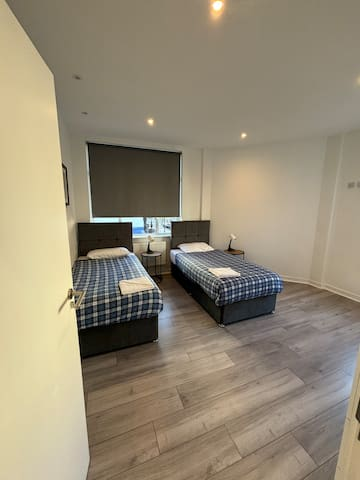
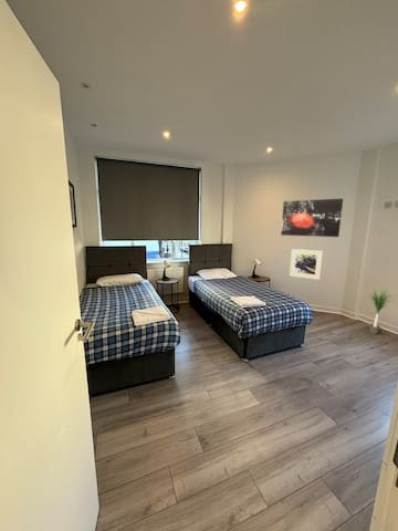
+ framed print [289,248,324,281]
+ wall art [280,198,344,238]
+ potted plant [358,287,398,335]
